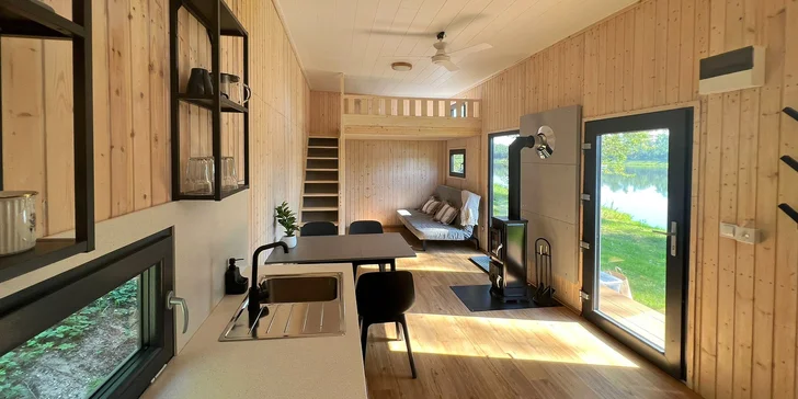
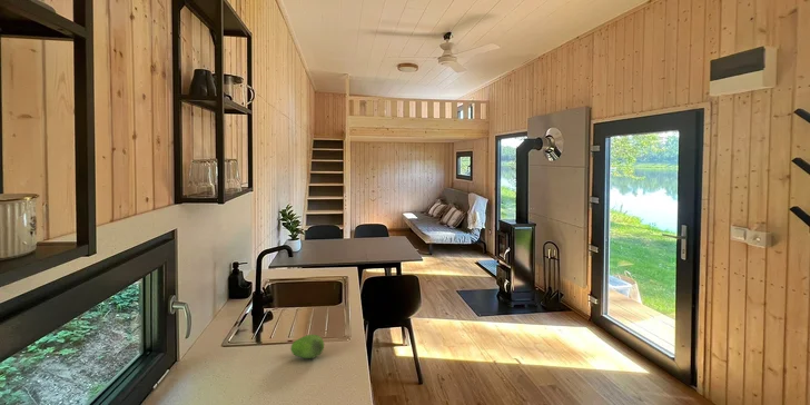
+ fruit [289,334,325,359]
